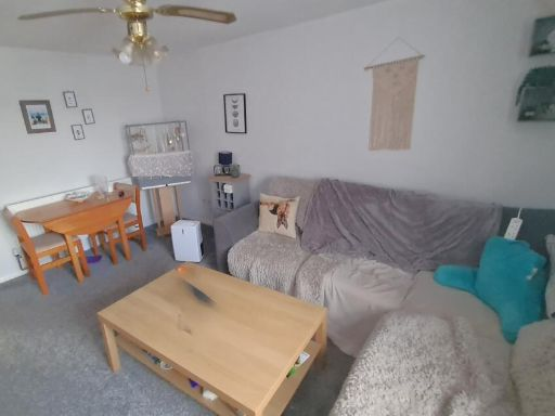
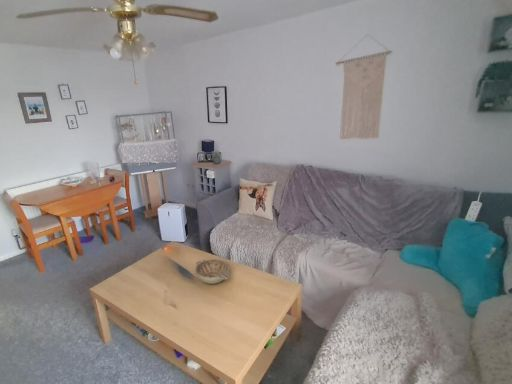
+ decorative bowl [194,259,230,285]
